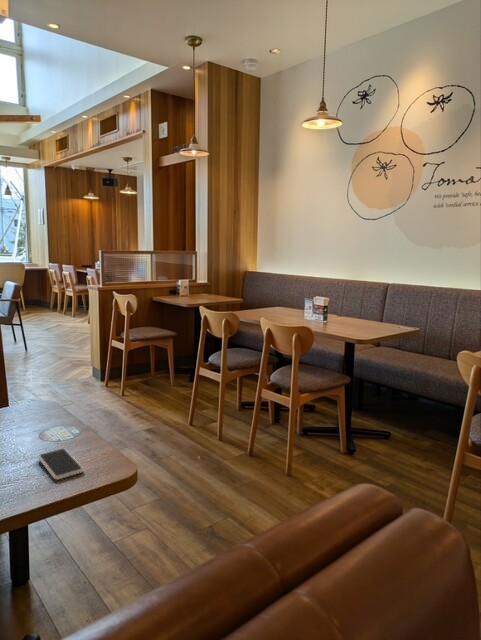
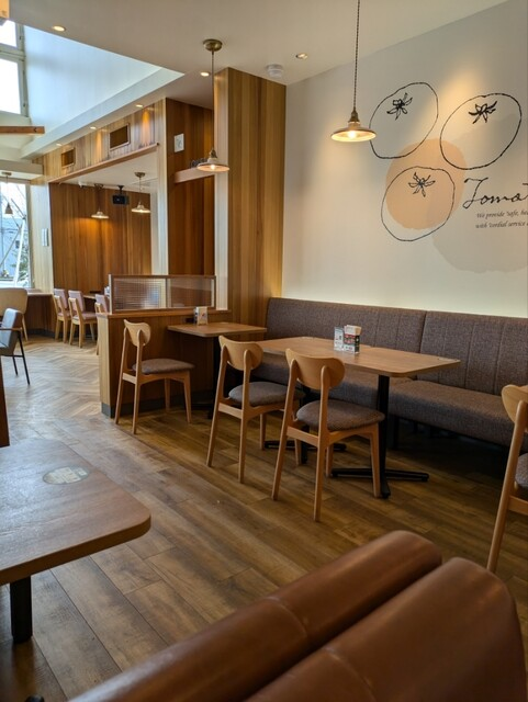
- smartphone [37,447,85,481]
